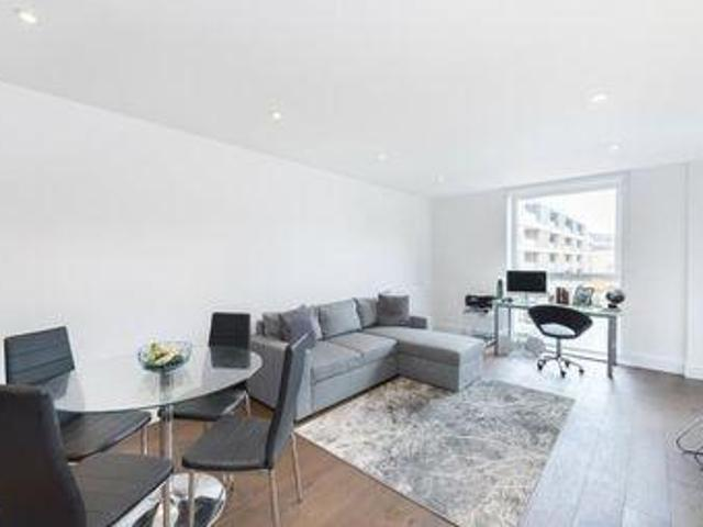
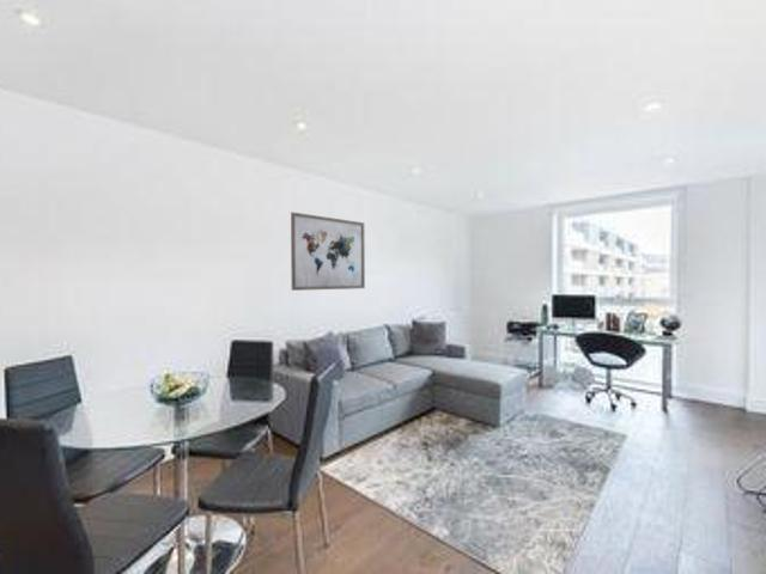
+ wall art [290,210,366,292]
